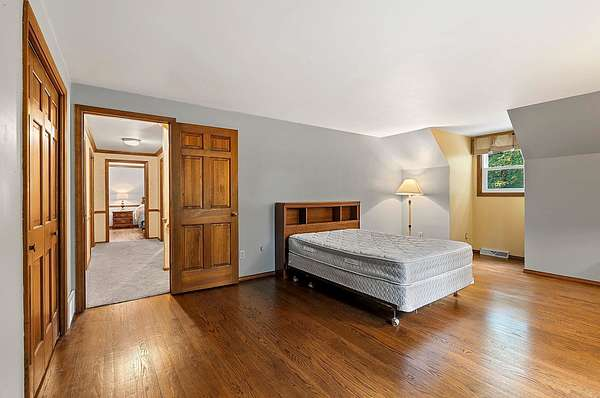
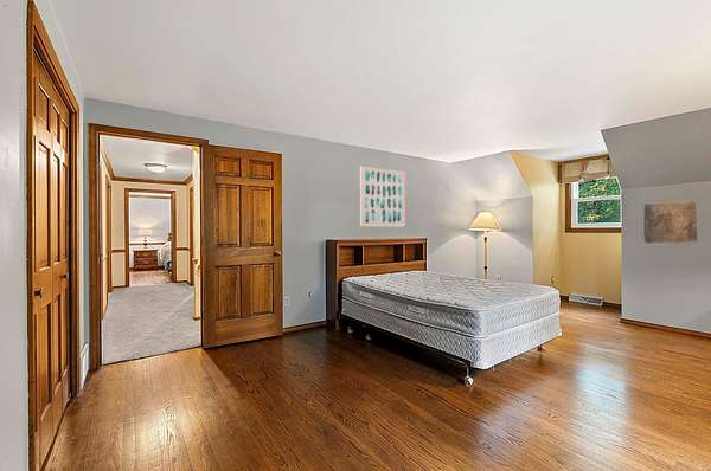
+ wall art [359,166,406,227]
+ stone relief [642,200,699,244]
